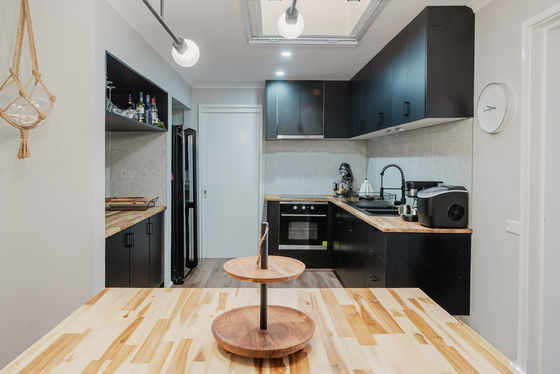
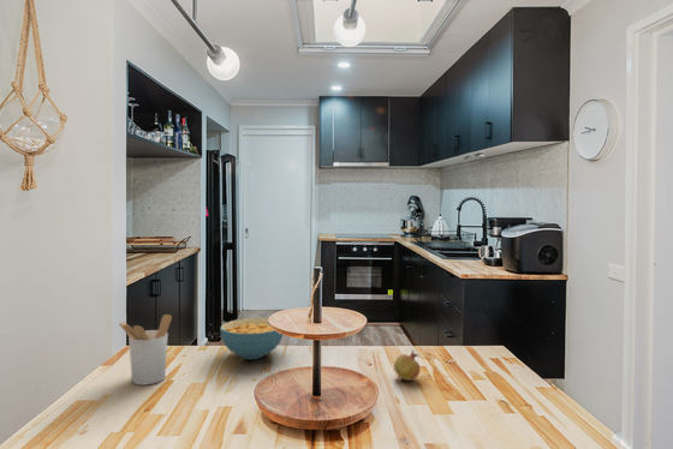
+ fruit [393,348,421,383]
+ cereal bowl [219,317,284,360]
+ utensil holder [118,313,173,387]
